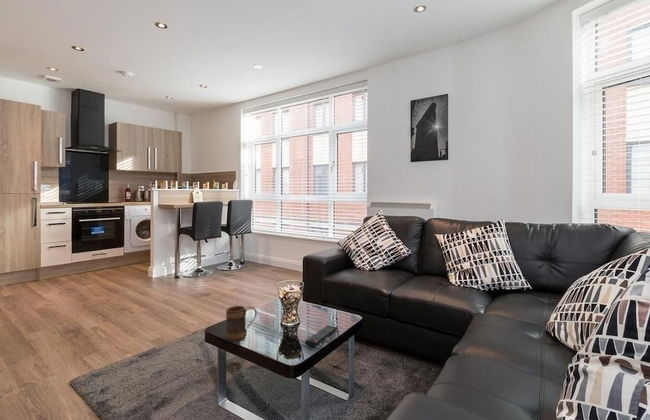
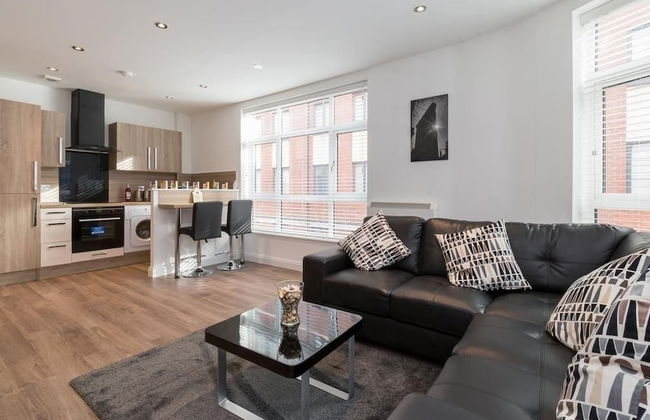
- remote control [304,325,339,348]
- mug [225,305,258,343]
